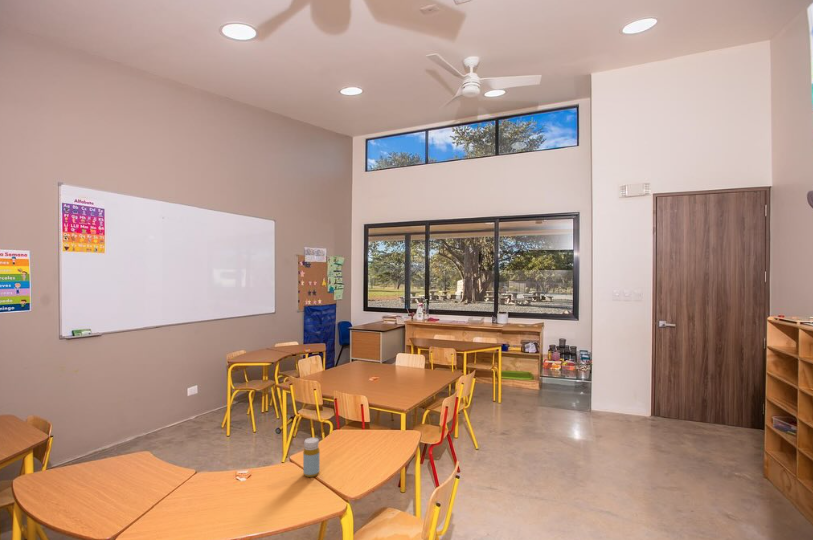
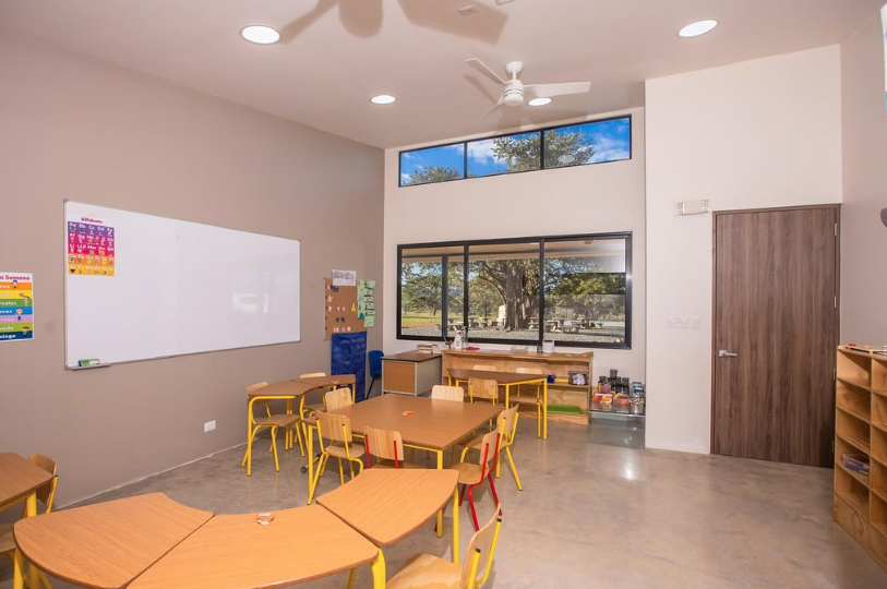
- bottle [302,437,321,478]
